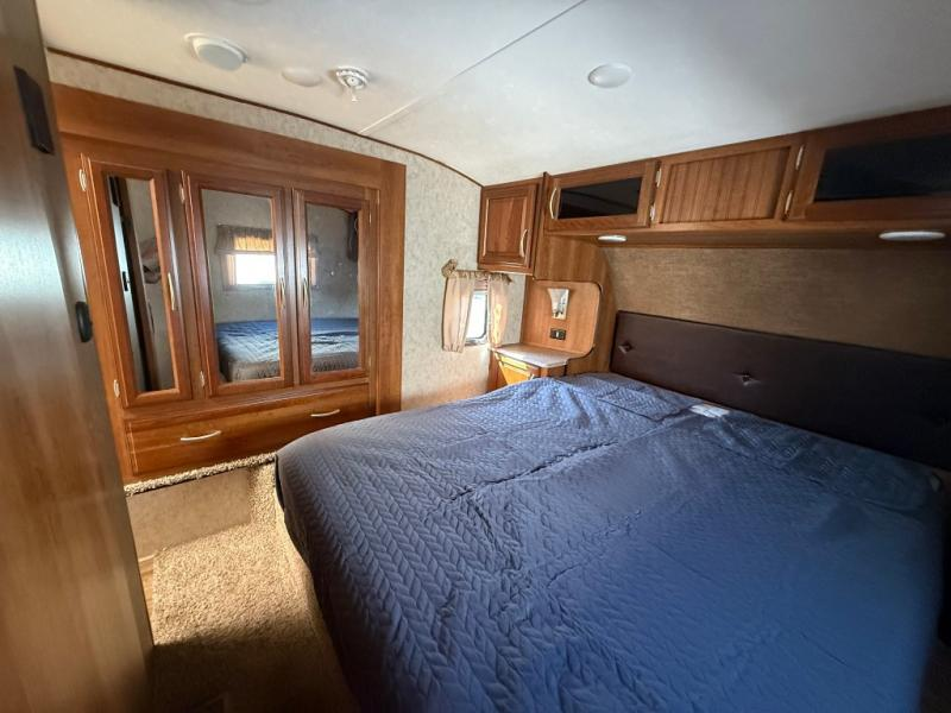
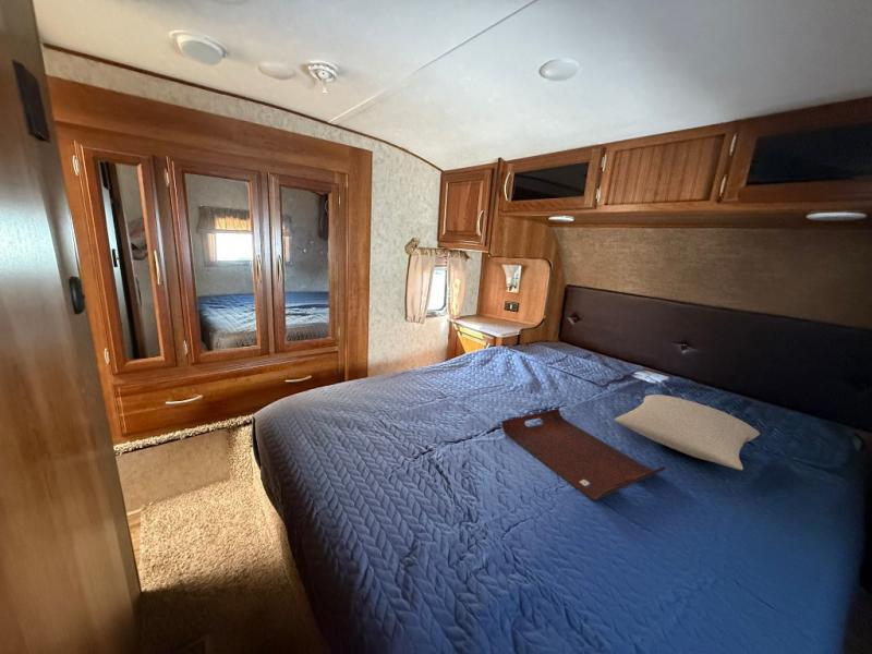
+ pillow [614,393,761,471]
+ serving tray [500,408,666,501]
